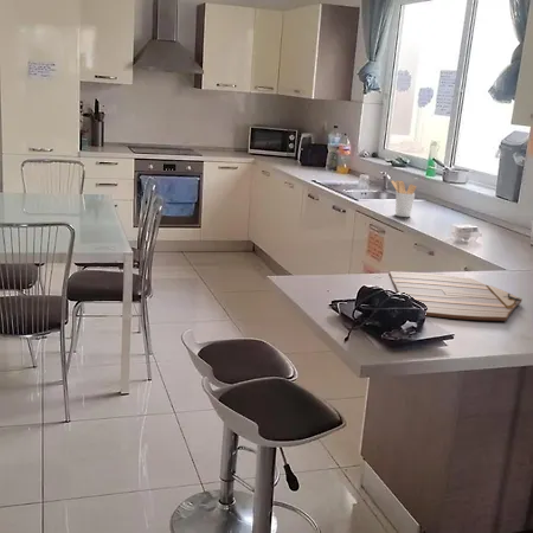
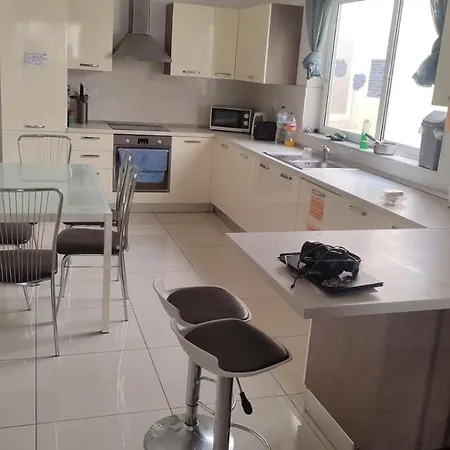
- cutting board [387,270,524,322]
- utensil holder [390,179,417,218]
